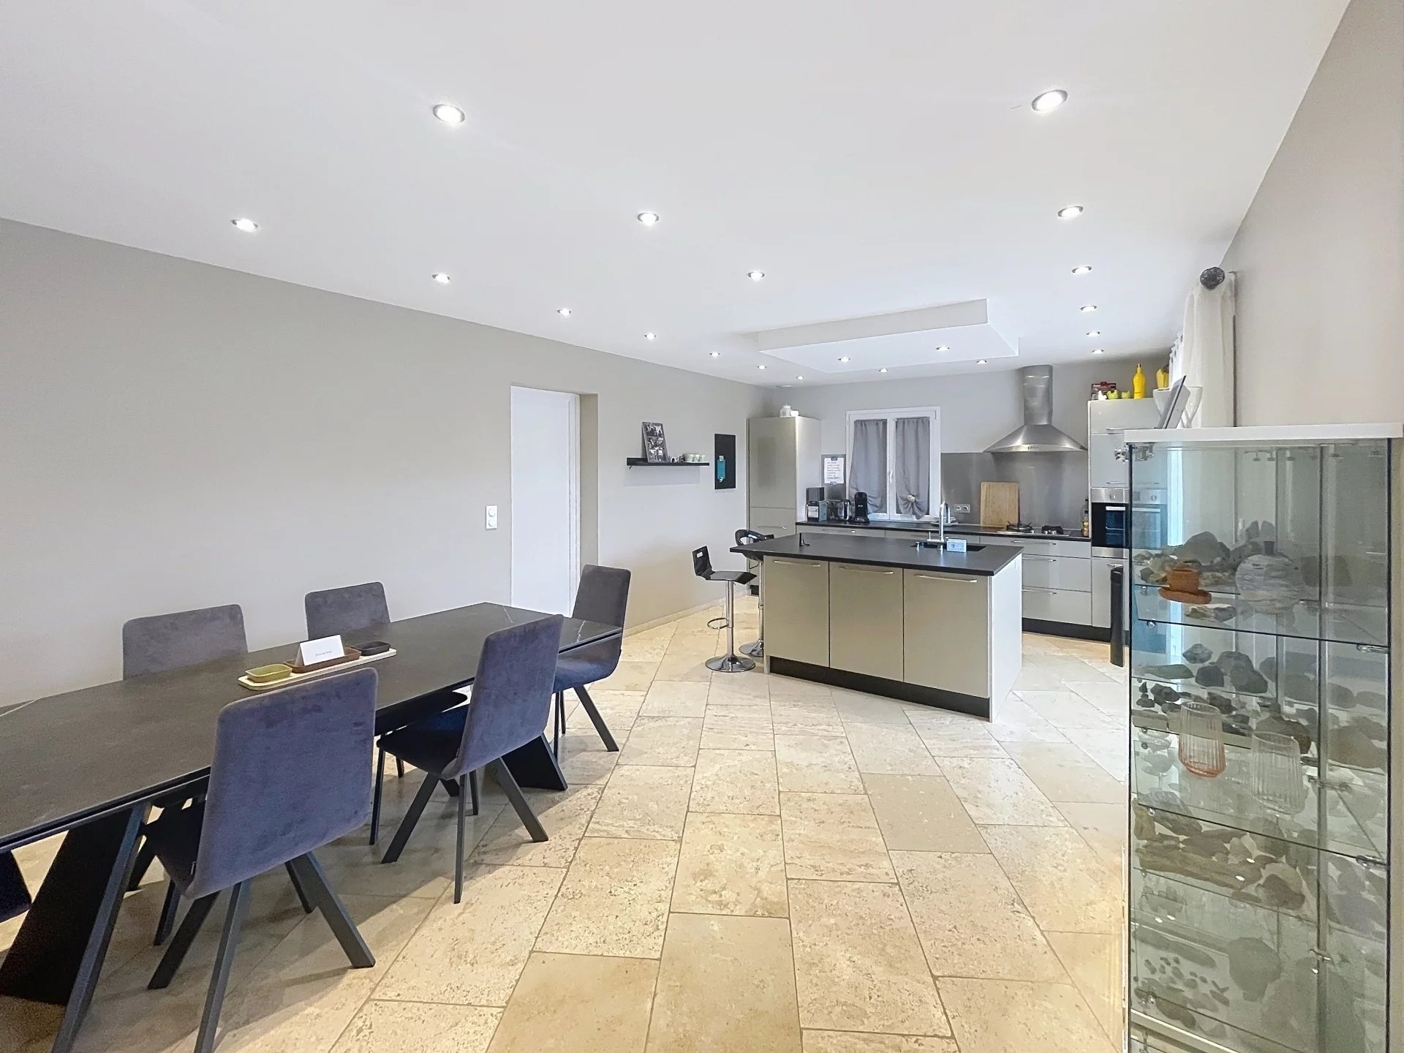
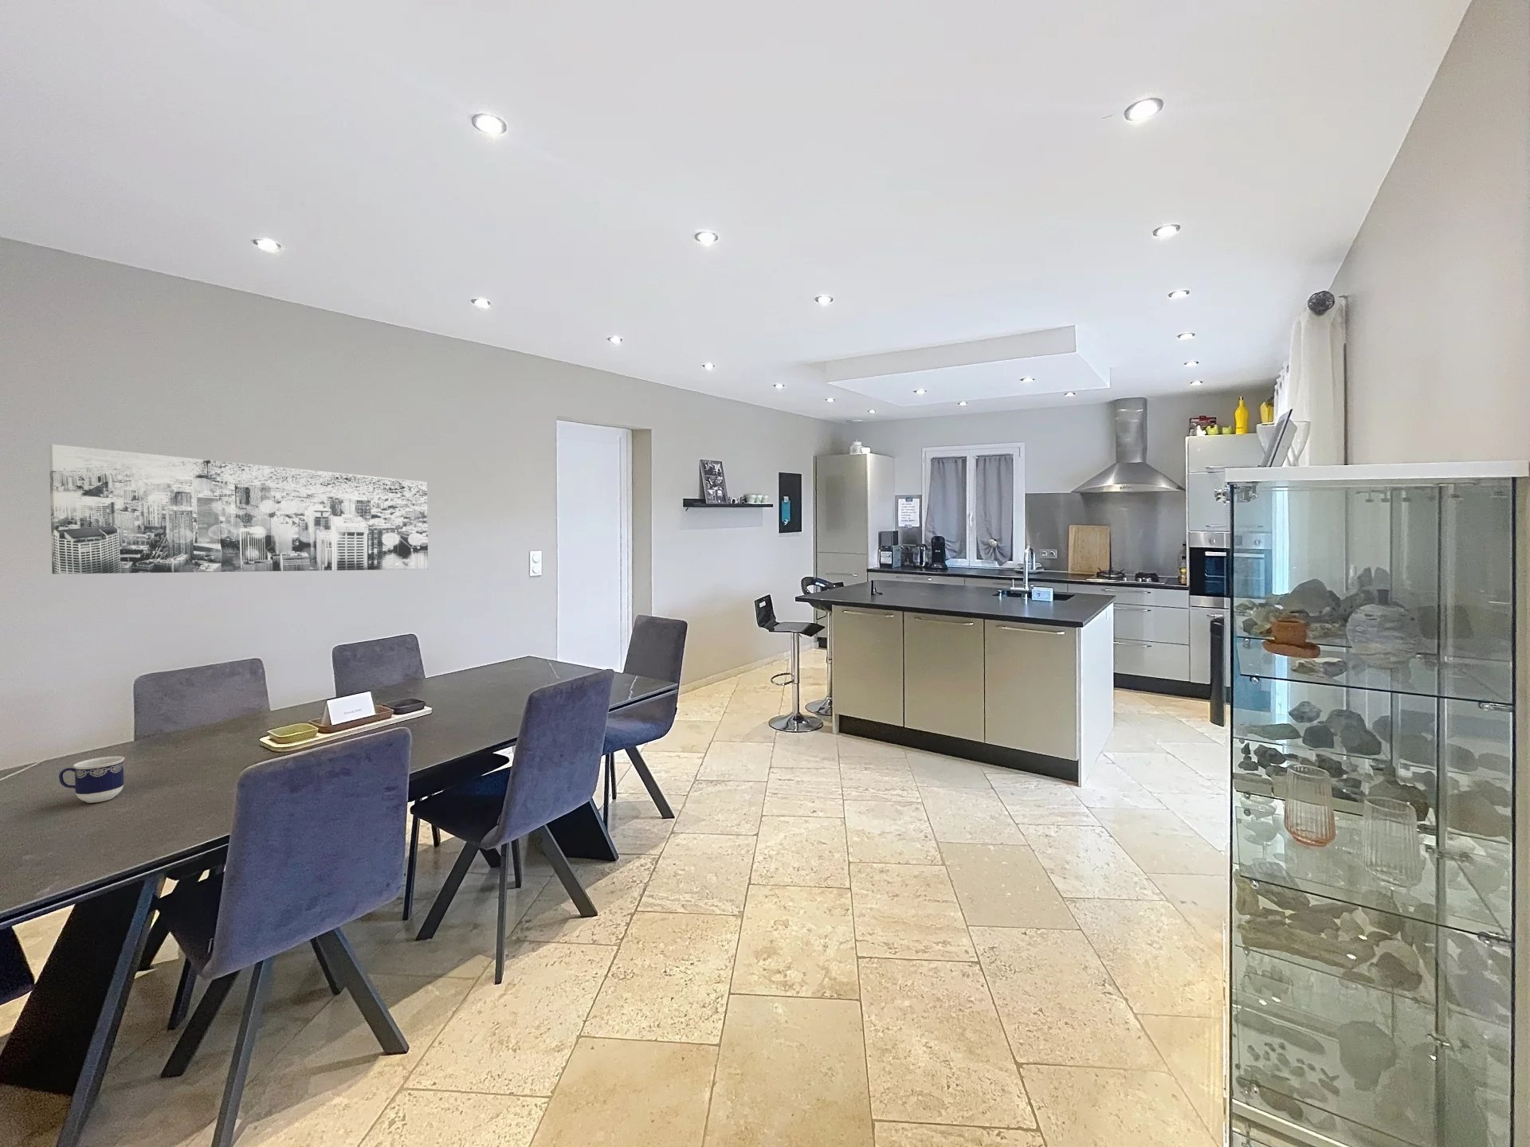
+ wall art [48,443,429,575]
+ cup [58,755,125,804]
